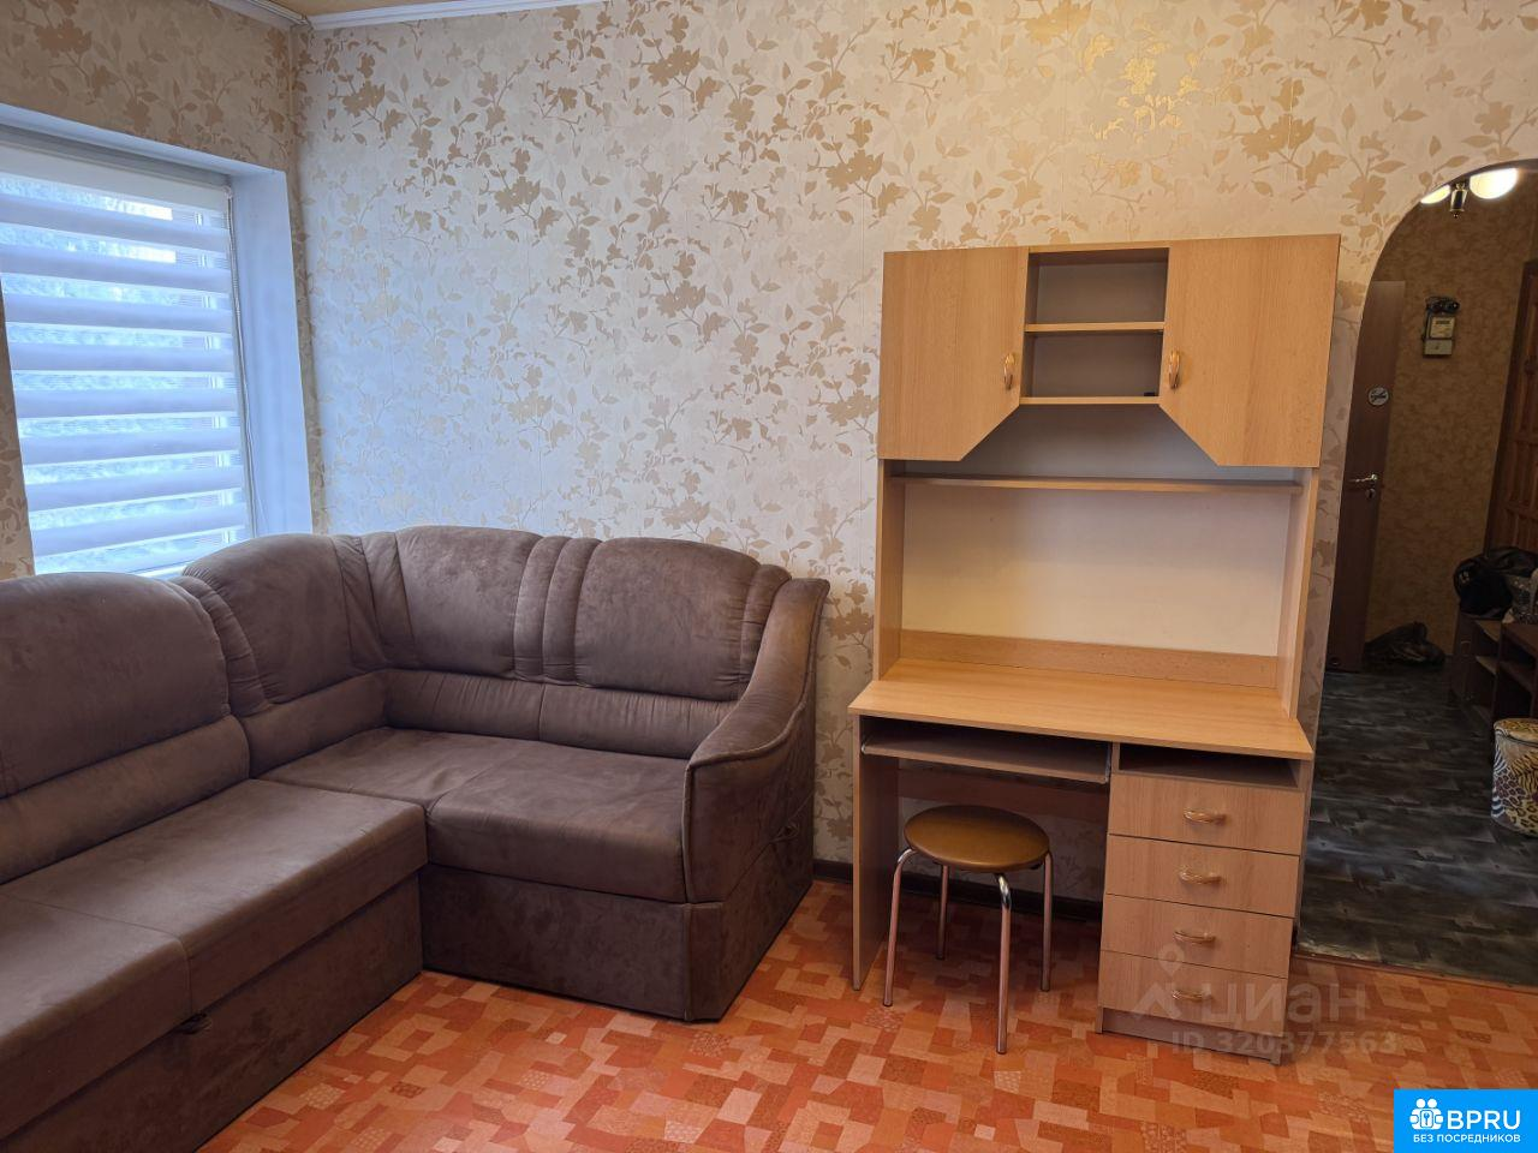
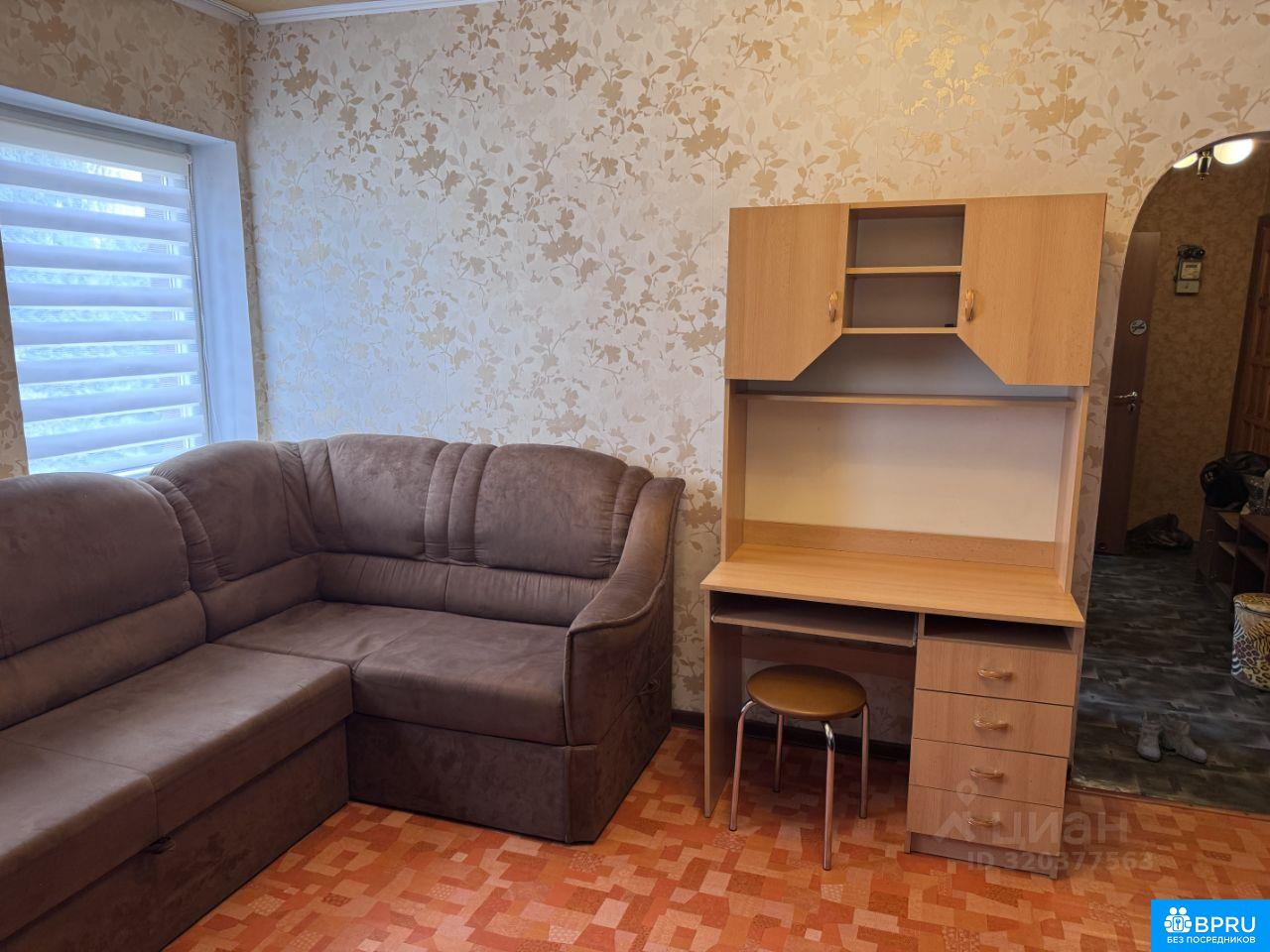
+ boots [1123,709,1208,764]
